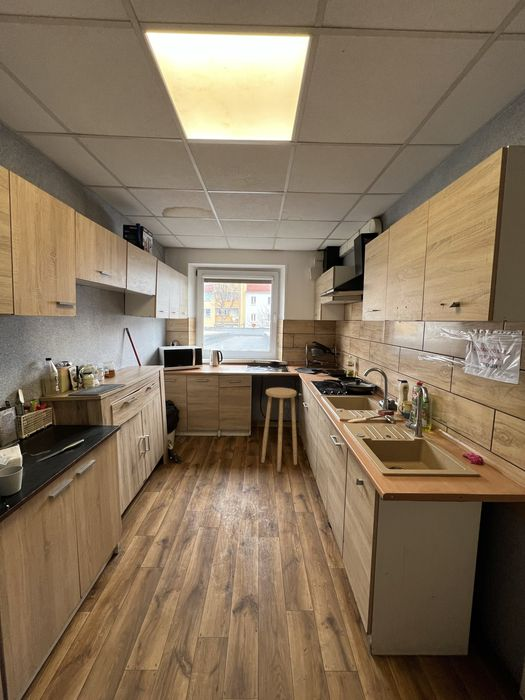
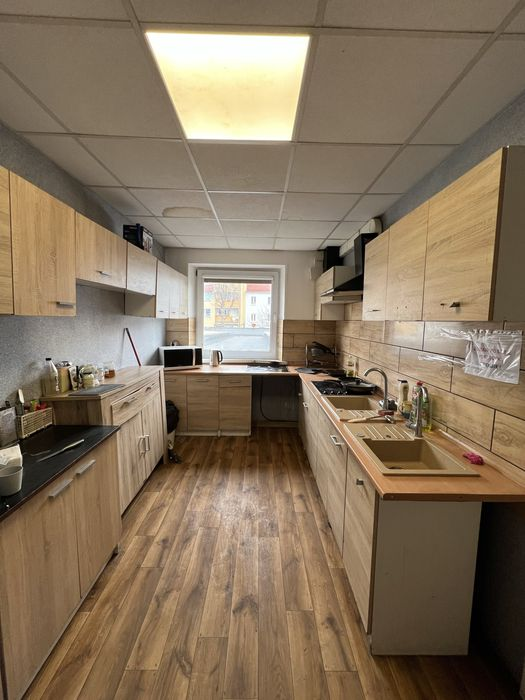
- stool [260,387,298,473]
